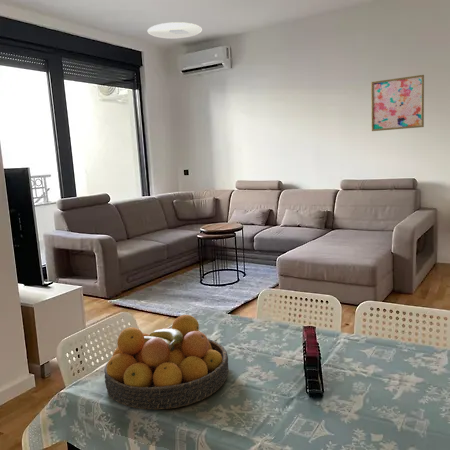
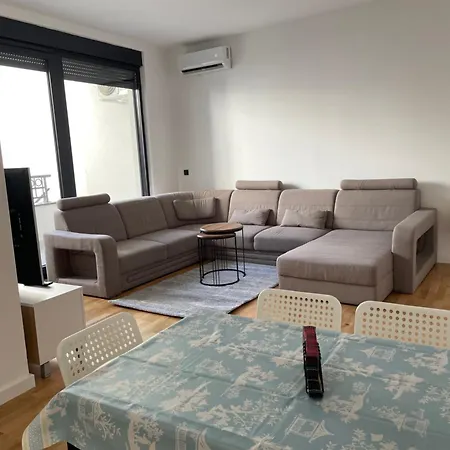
- ceiling light [147,21,203,39]
- fruit bowl [103,314,229,411]
- wall art [370,74,425,132]
